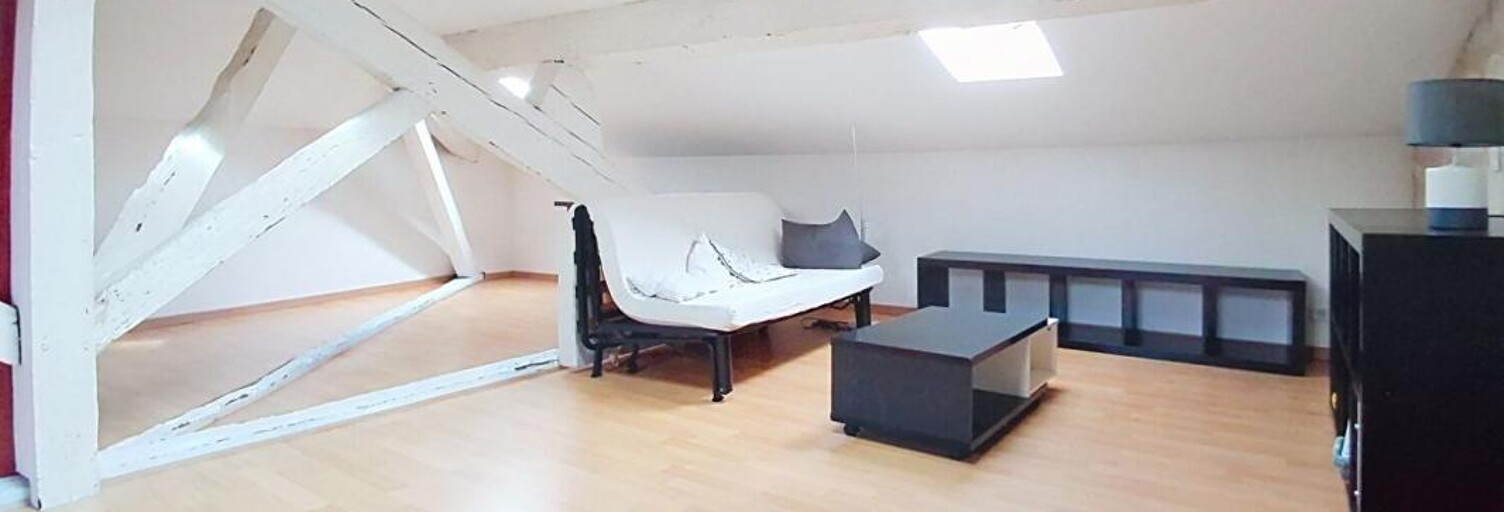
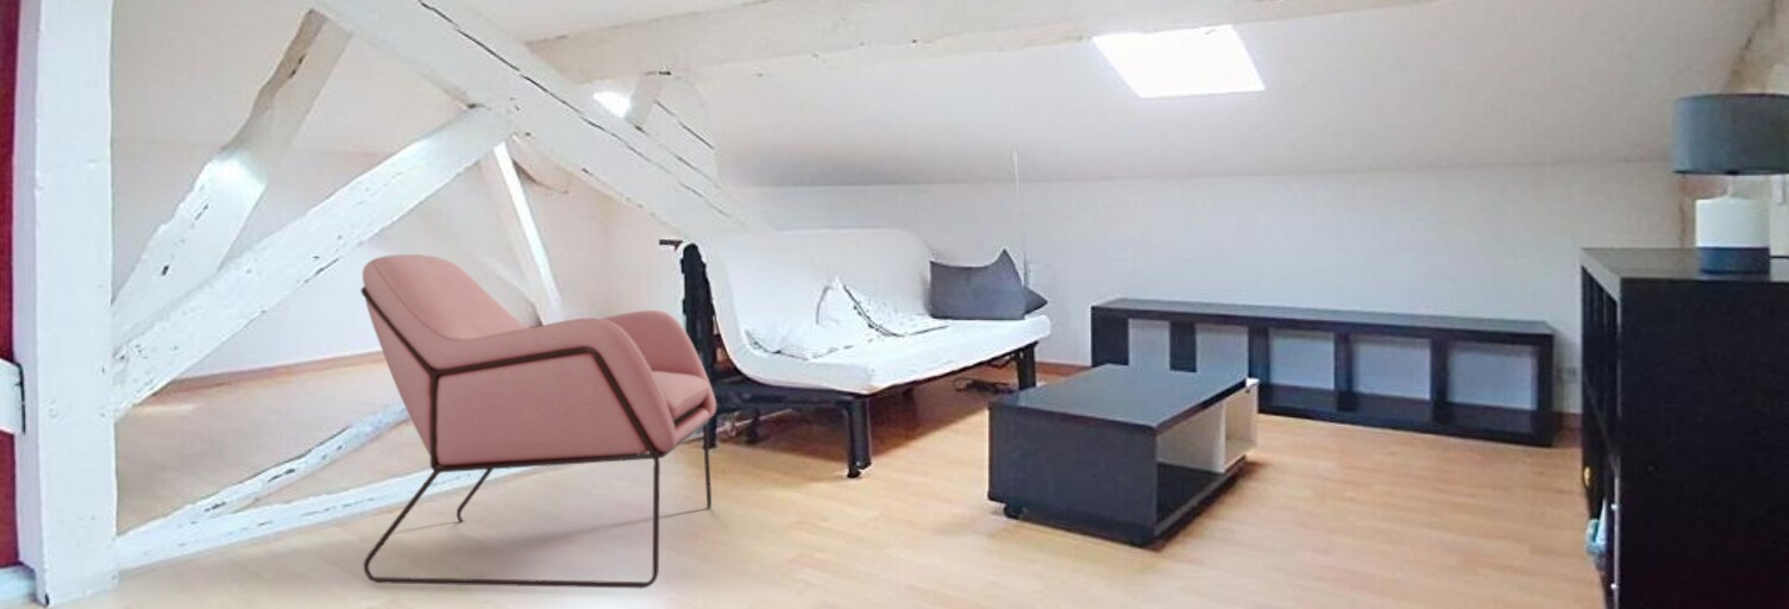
+ armchair [359,253,717,590]
